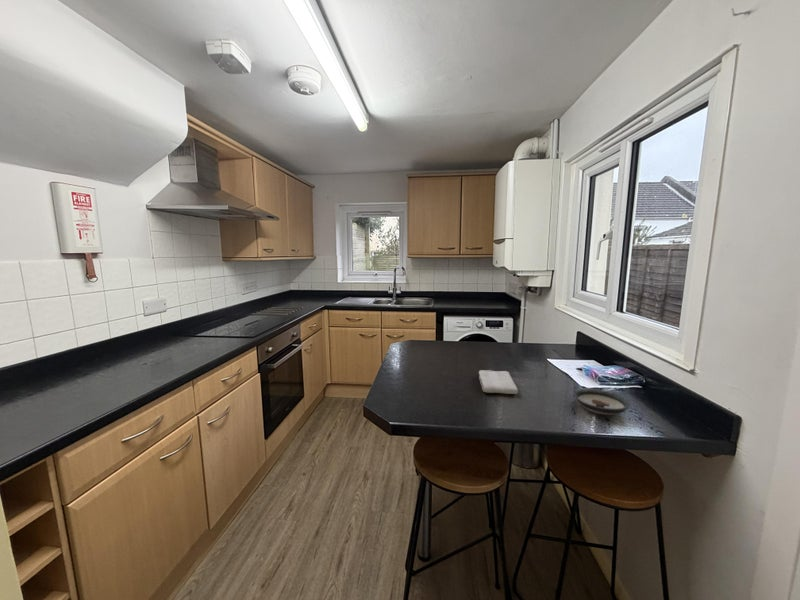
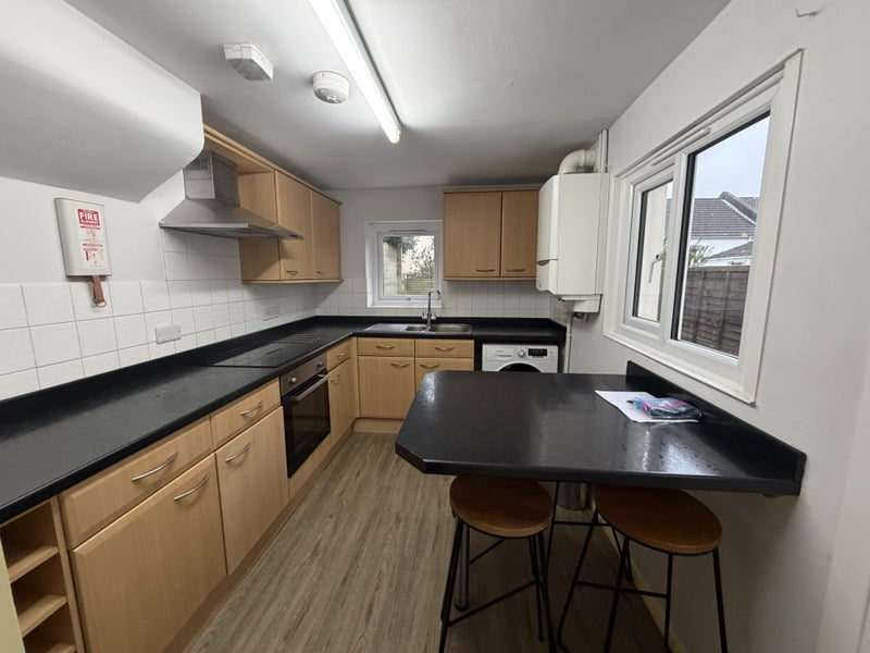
- washcloth [478,369,519,395]
- saucer [572,388,631,416]
